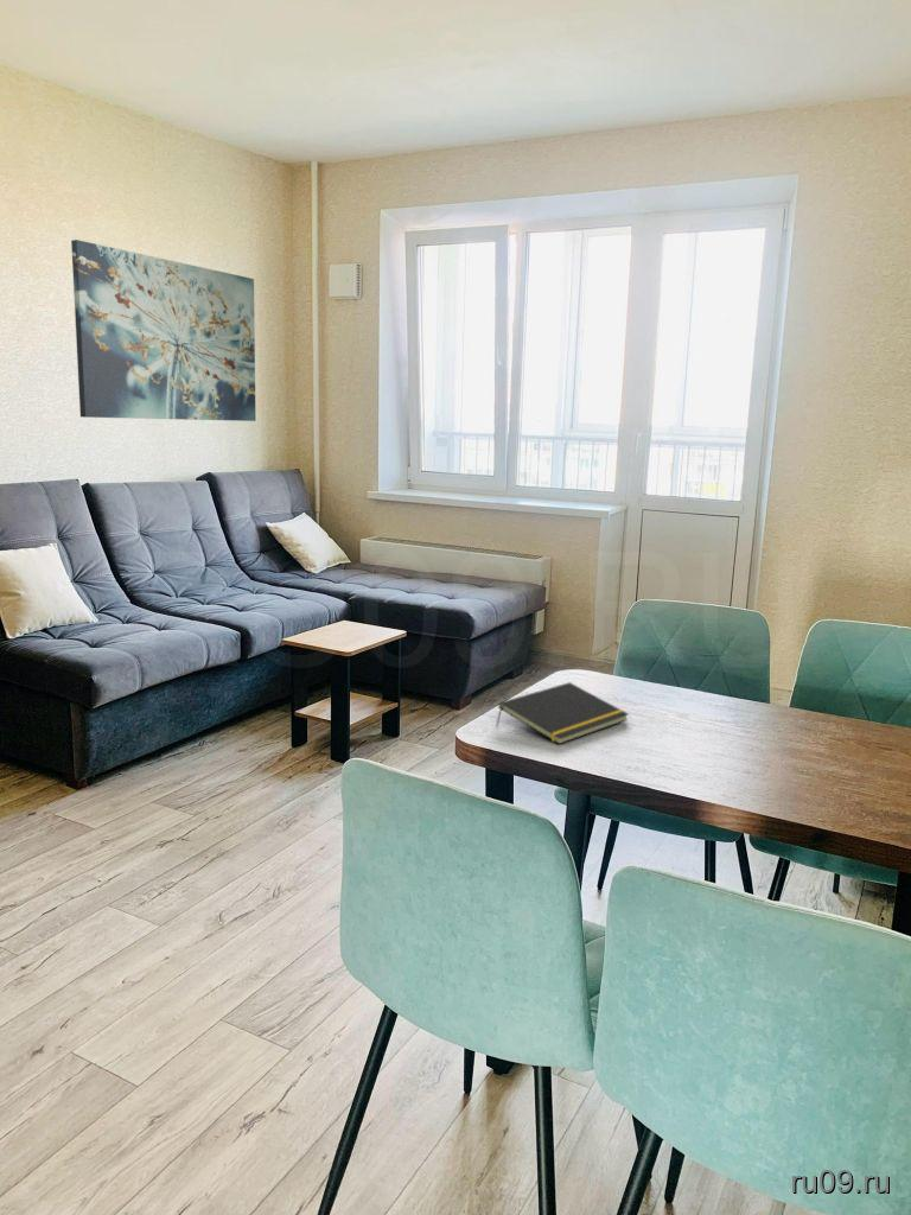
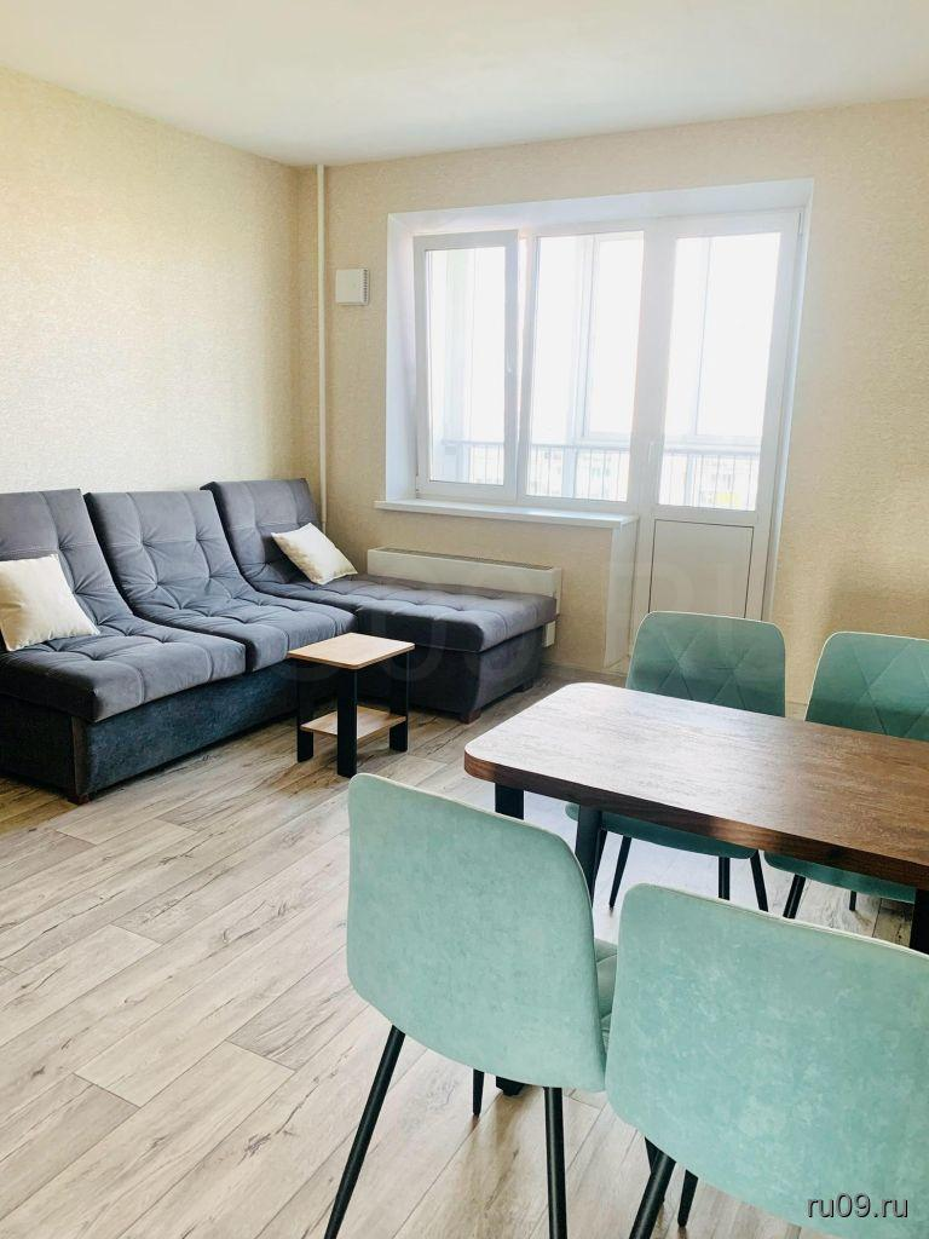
- wall art [70,238,257,422]
- notepad [496,681,630,745]
